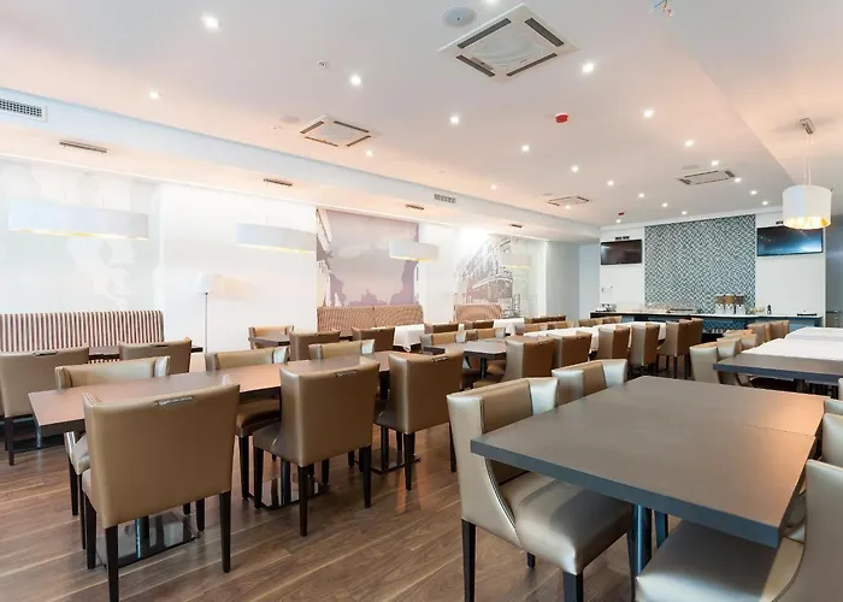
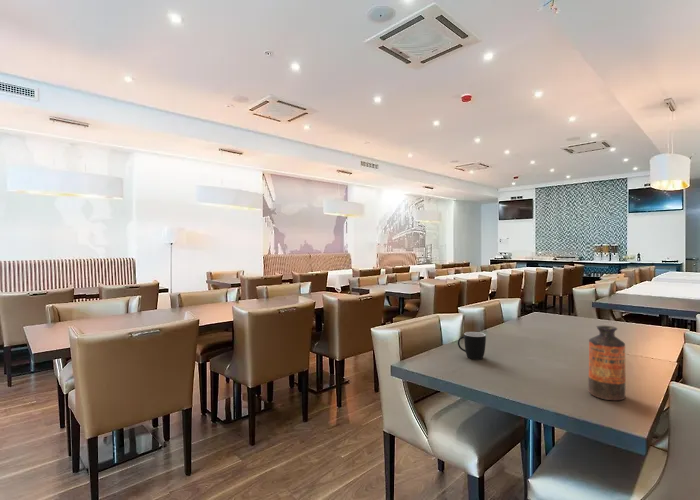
+ bottle [587,325,627,401]
+ mug [457,331,487,360]
